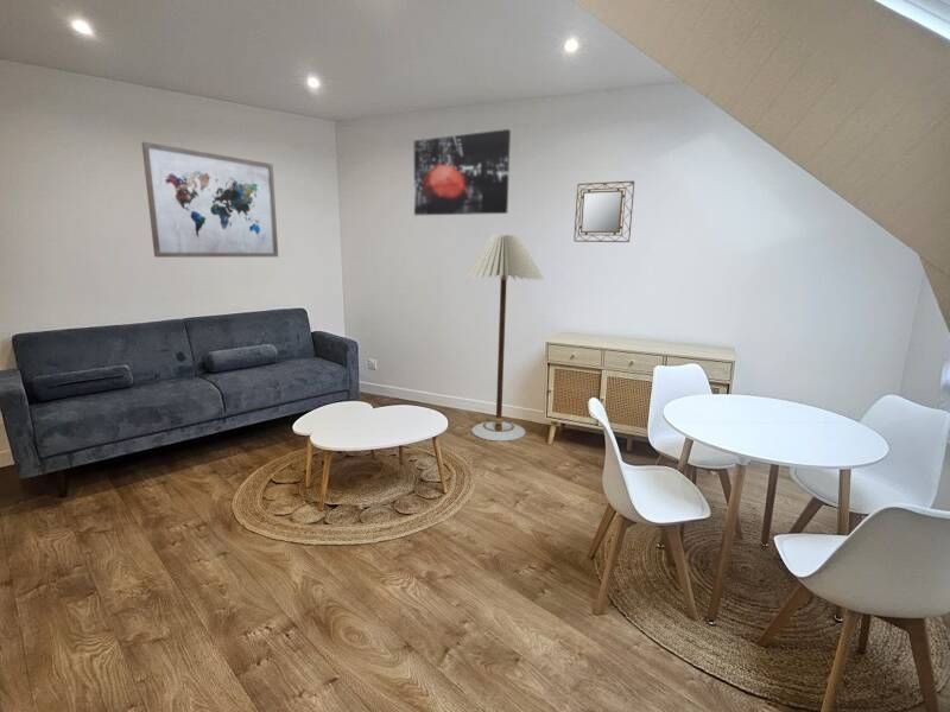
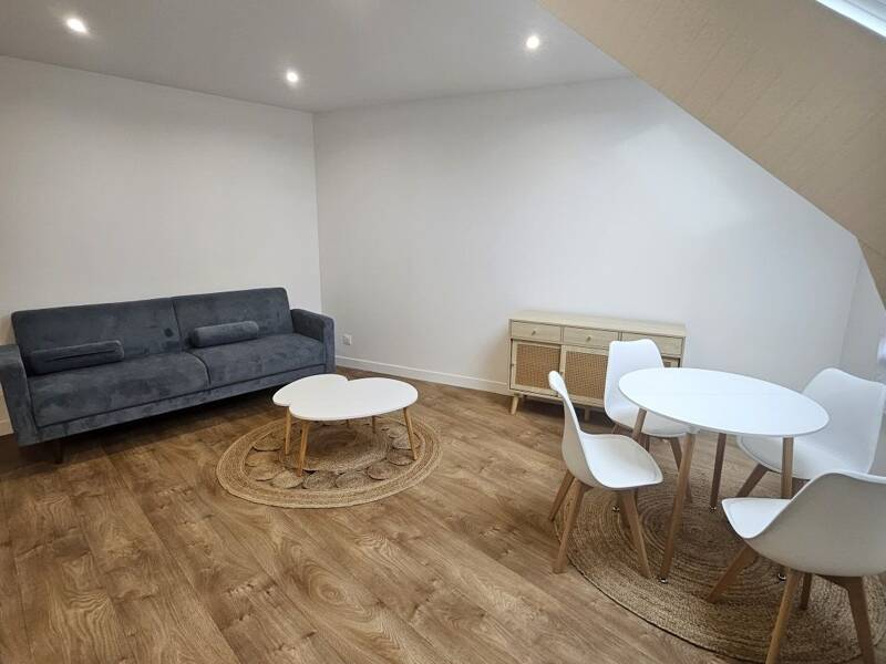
- wall art [413,128,512,216]
- floor lamp [463,234,545,443]
- home mirror [572,180,635,243]
- wall art [140,140,279,259]
